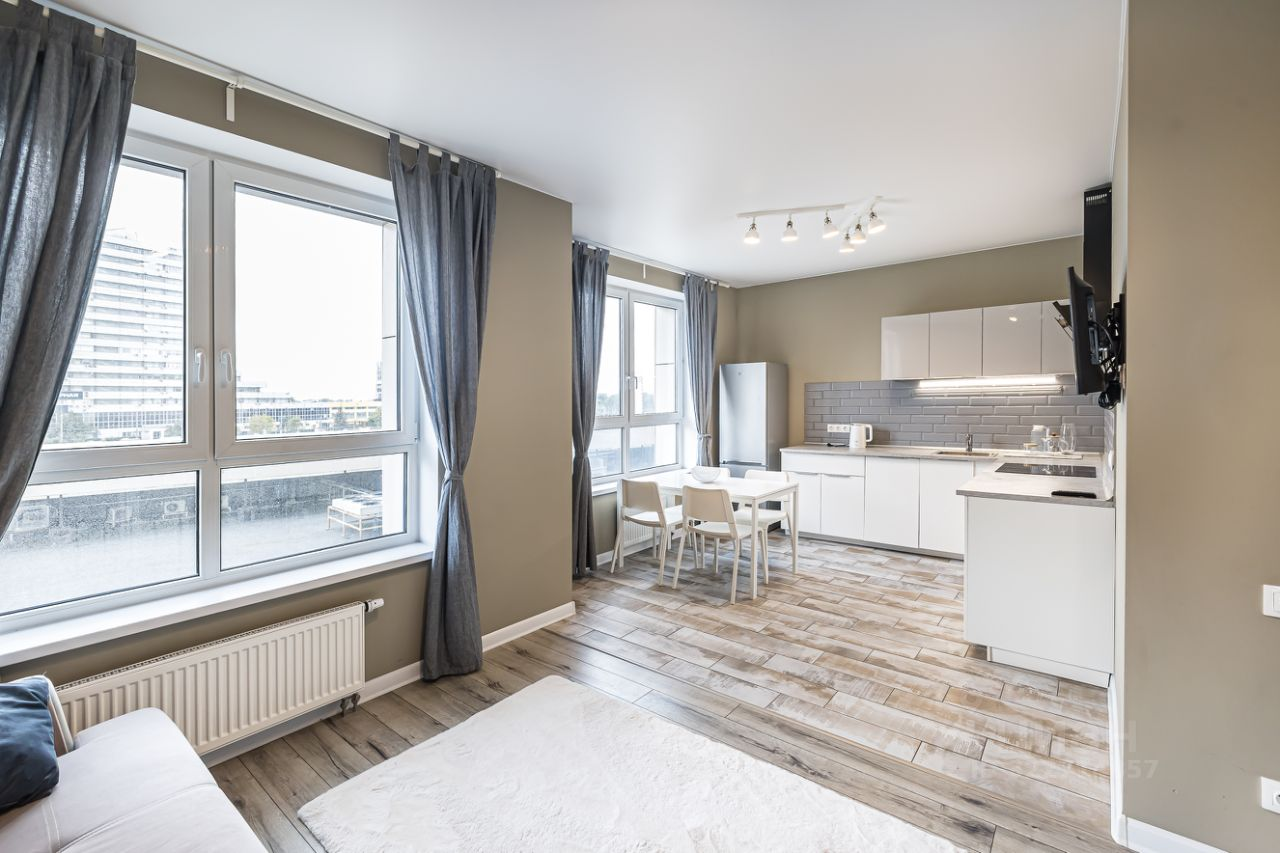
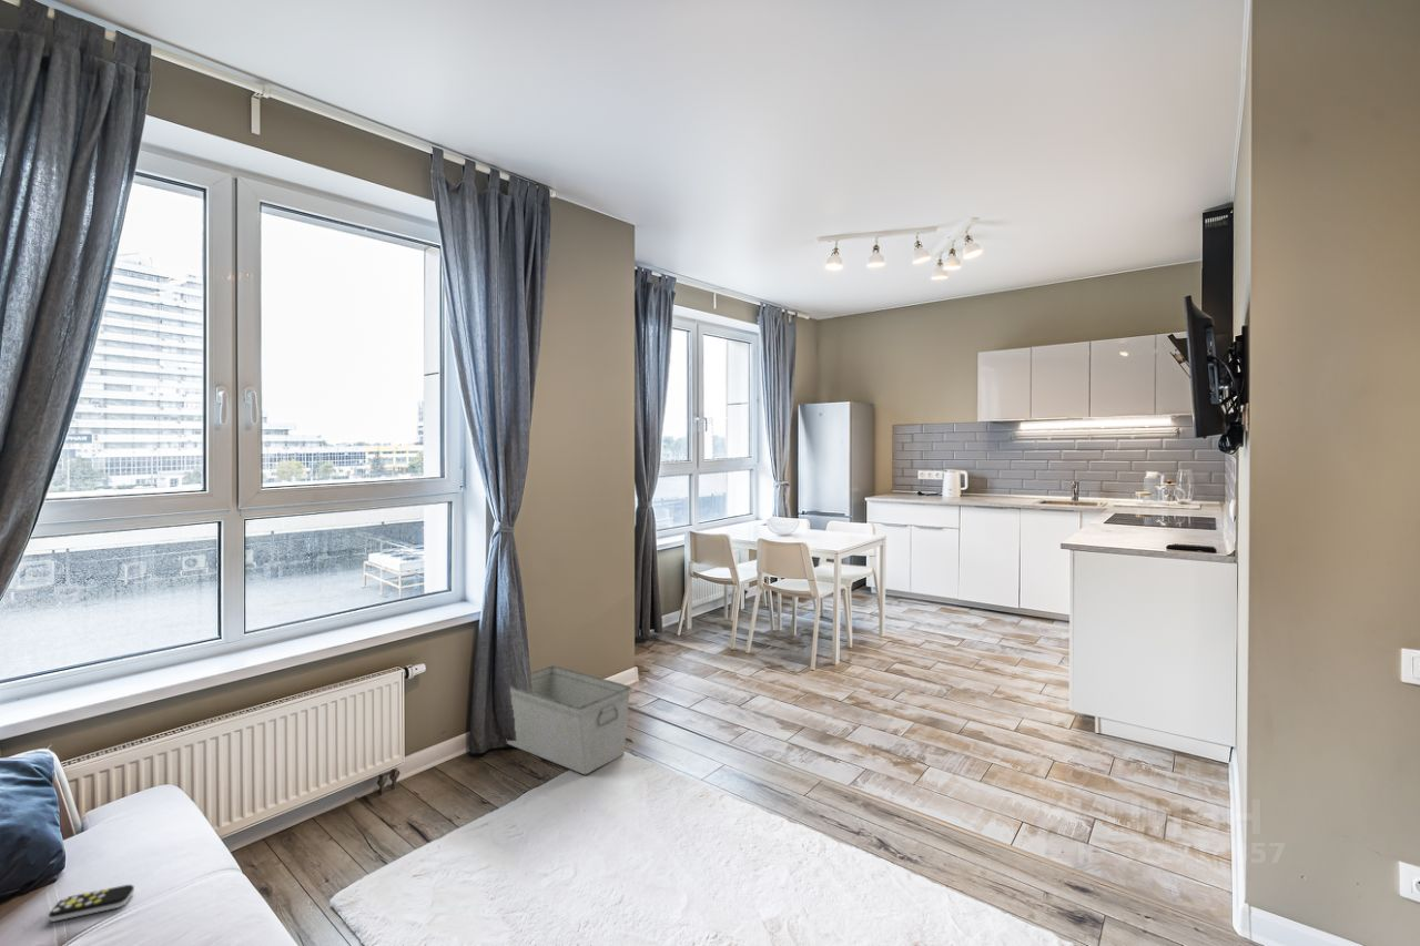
+ remote control [48,884,135,923]
+ storage bin [506,664,631,775]
